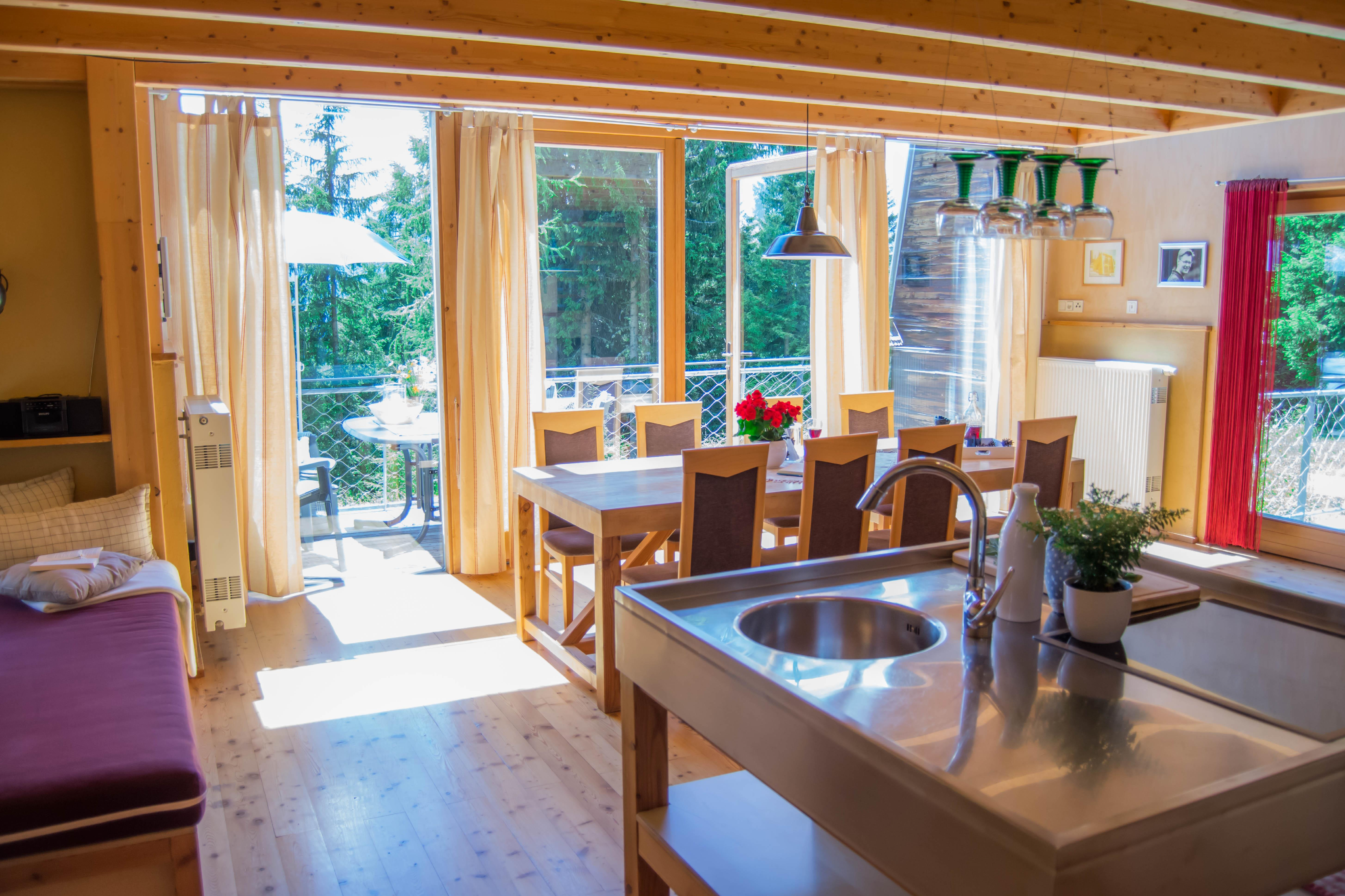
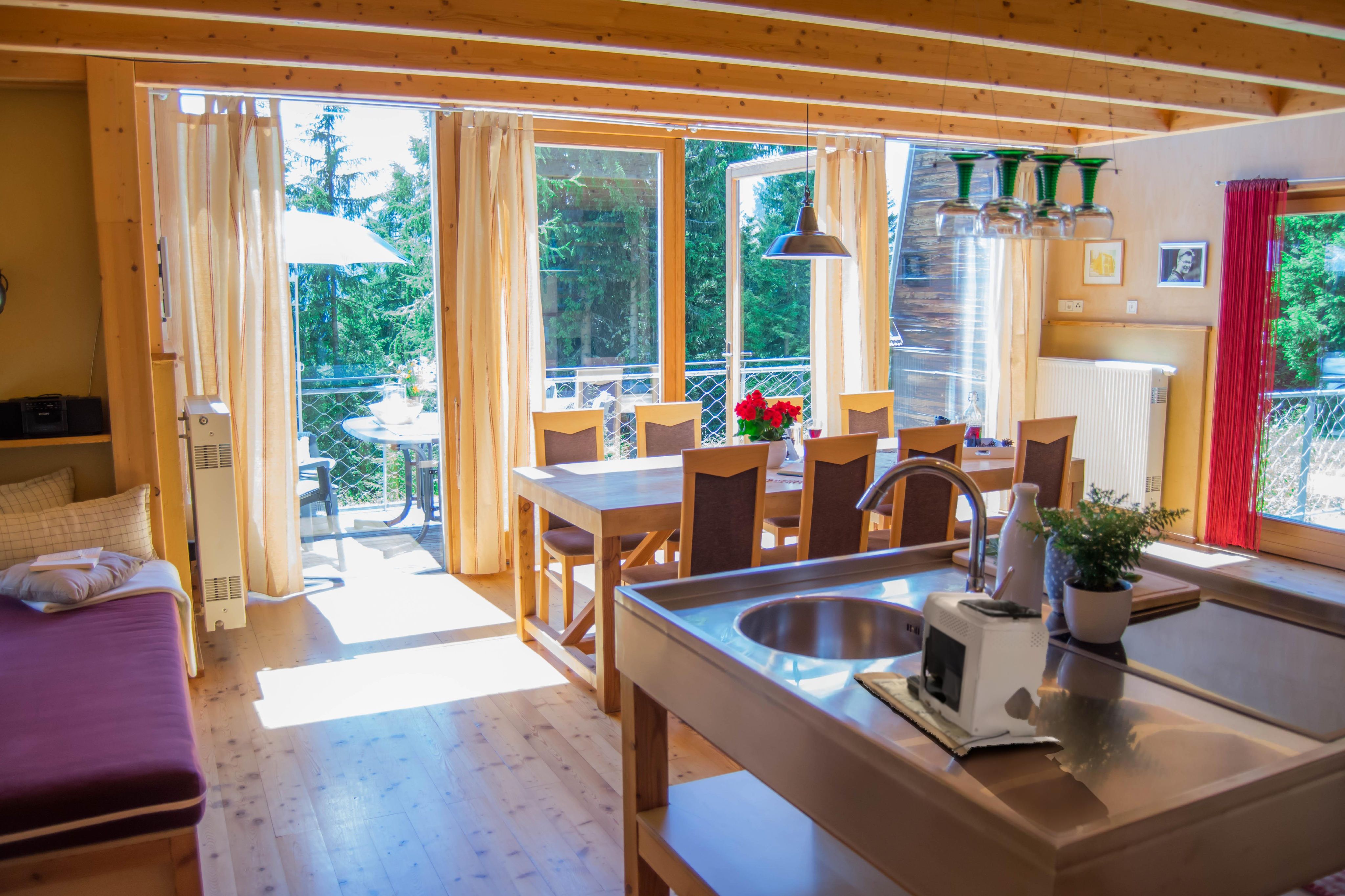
+ coffee maker [853,592,1062,757]
